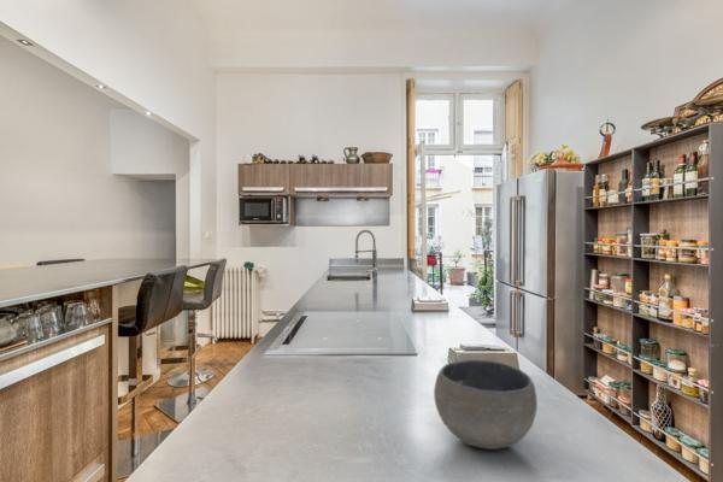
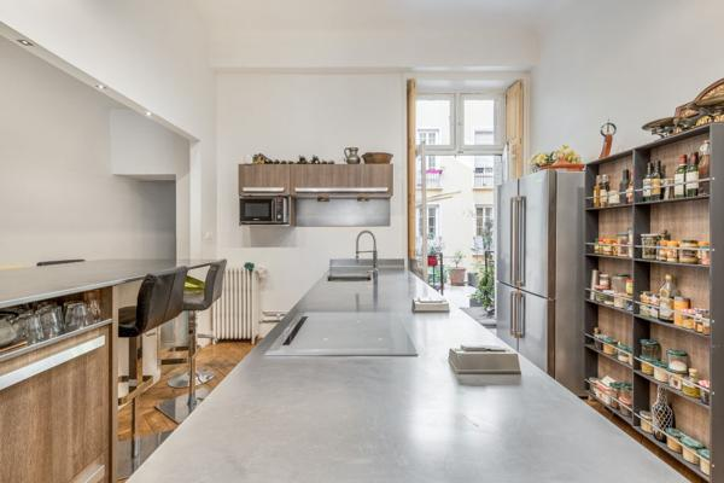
- bowl [433,359,539,451]
